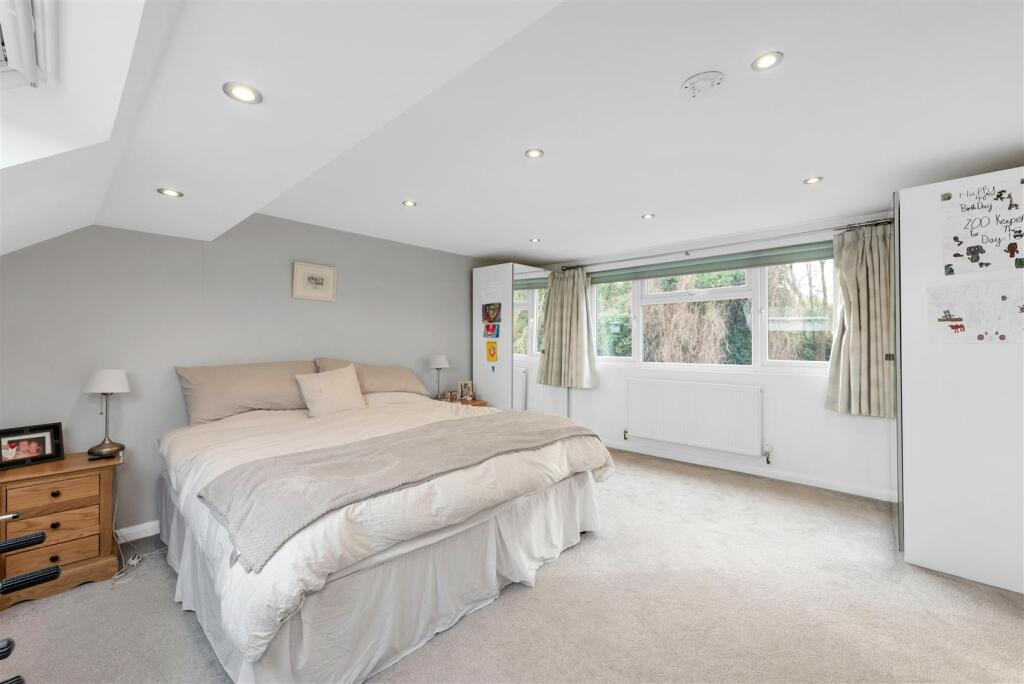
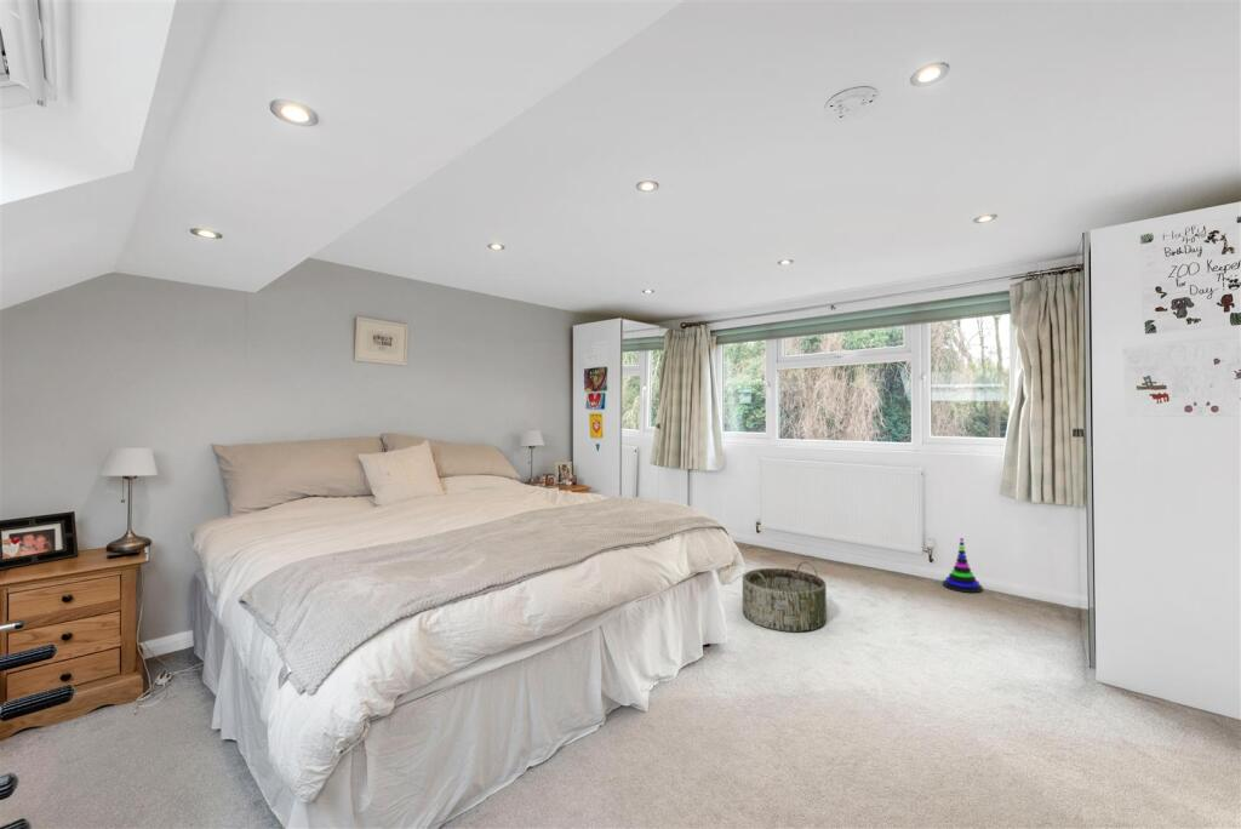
+ stacking toy [942,537,984,594]
+ basket [742,560,828,633]
